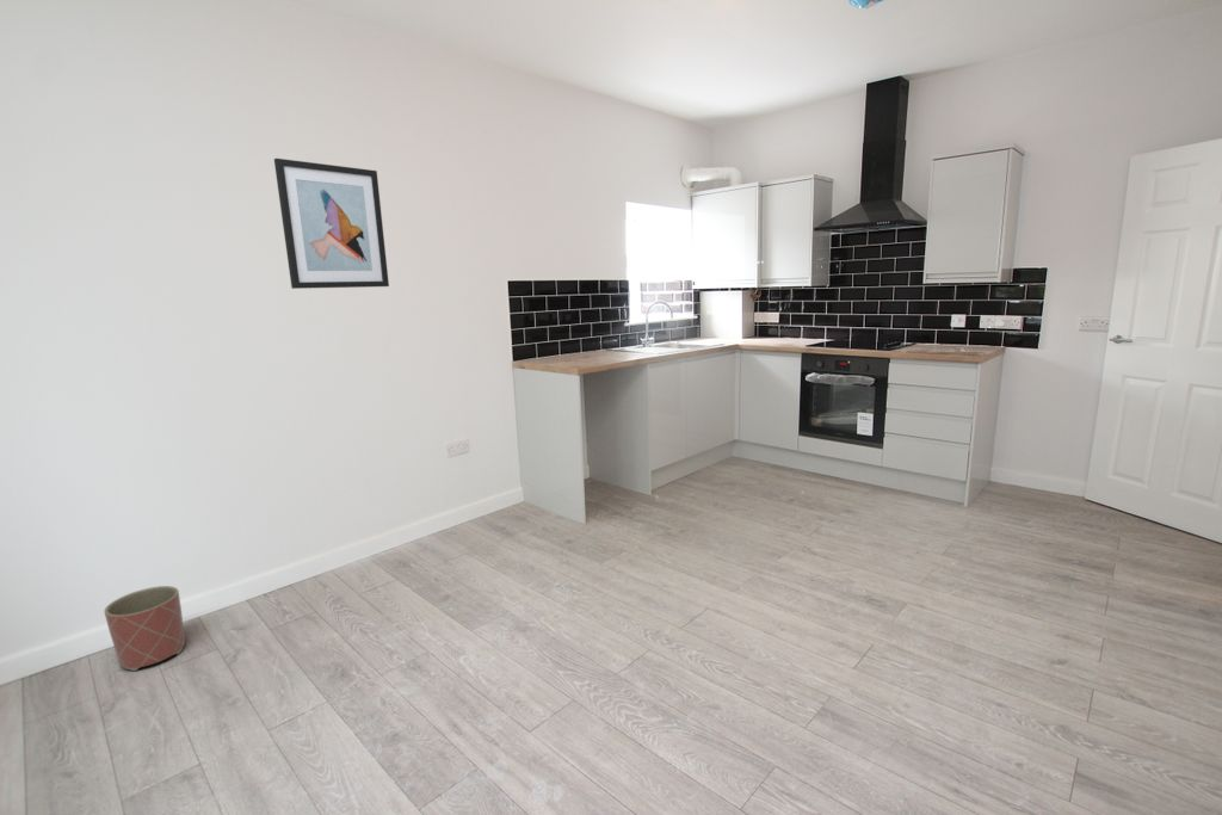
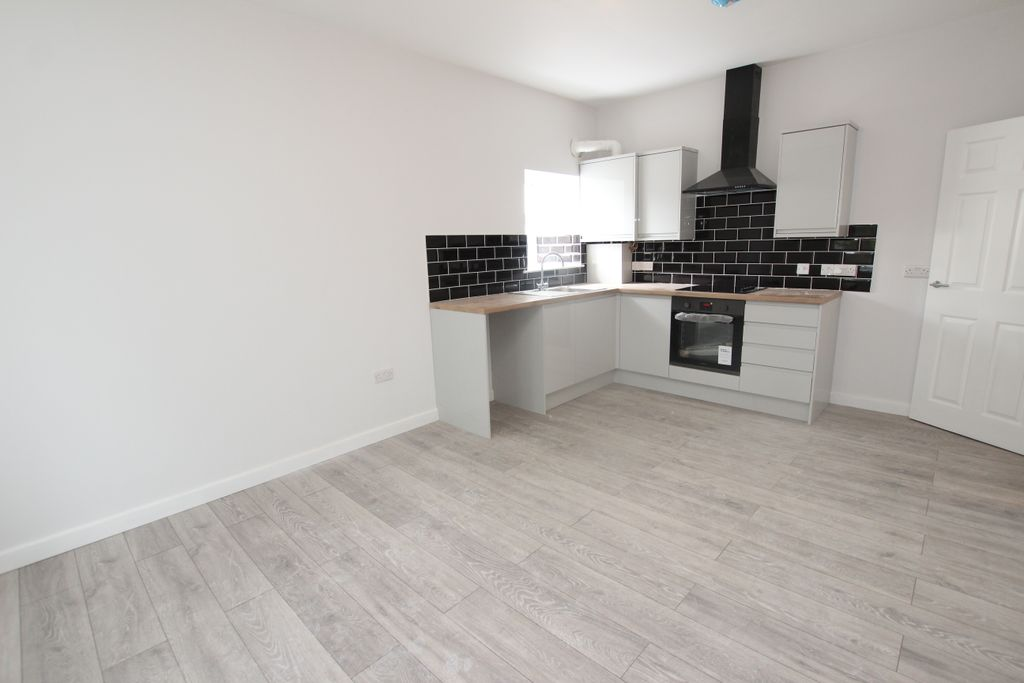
- wall art [273,158,390,290]
- planter [103,585,186,672]
